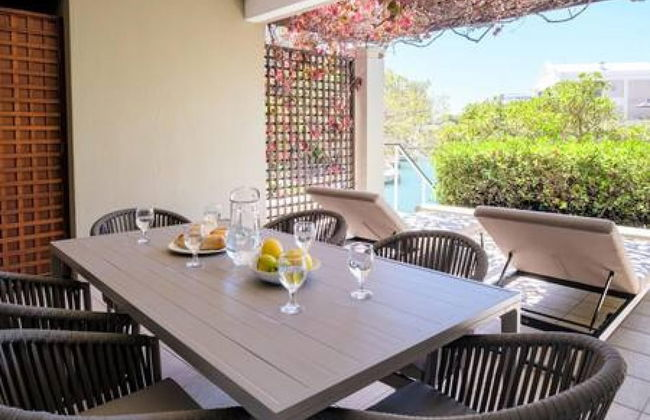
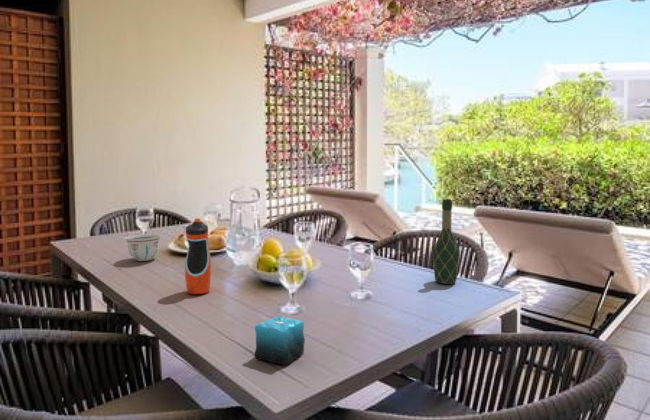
+ wine bottle [432,198,461,285]
+ water bottle [184,217,212,295]
+ candle [254,308,306,366]
+ bowl [123,233,162,262]
